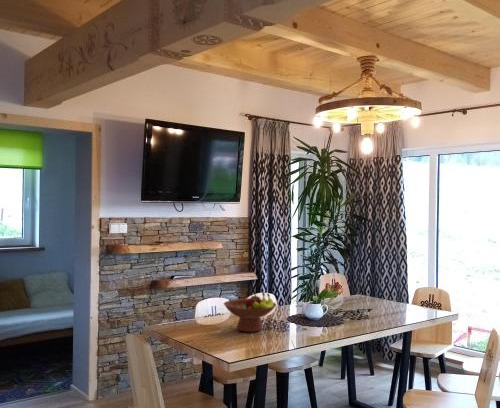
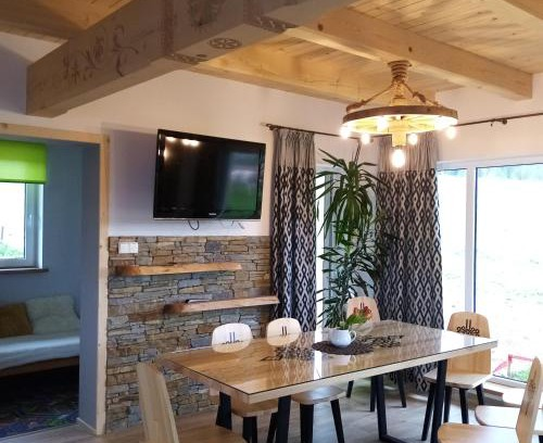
- fruit bowl [223,291,277,333]
